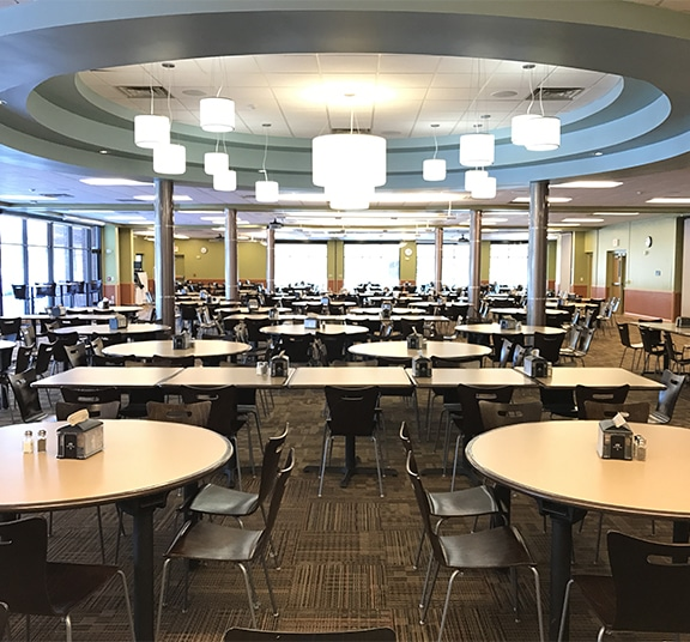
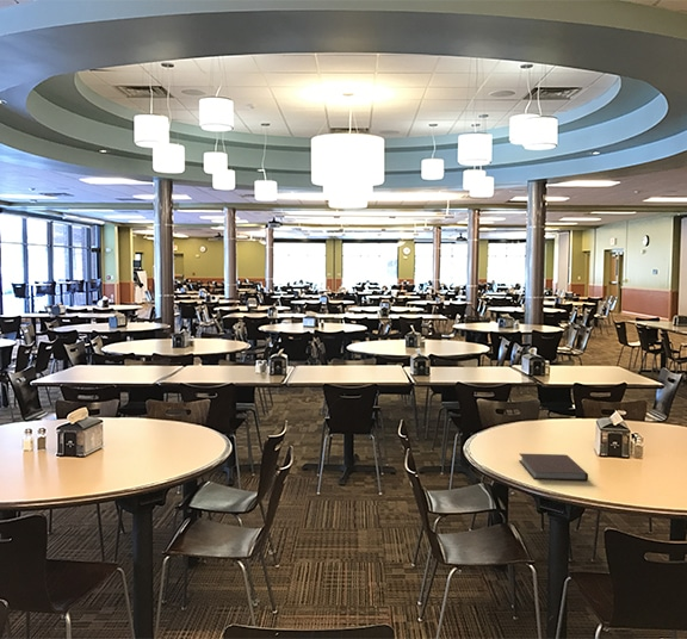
+ notebook [518,452,589,482]
